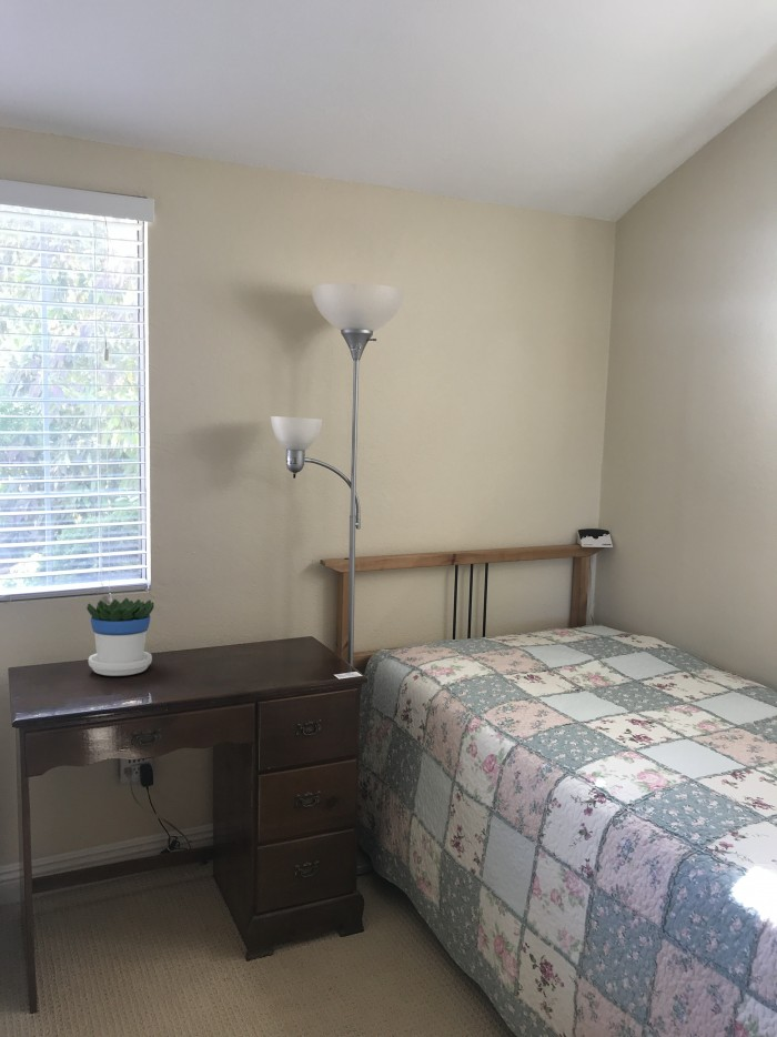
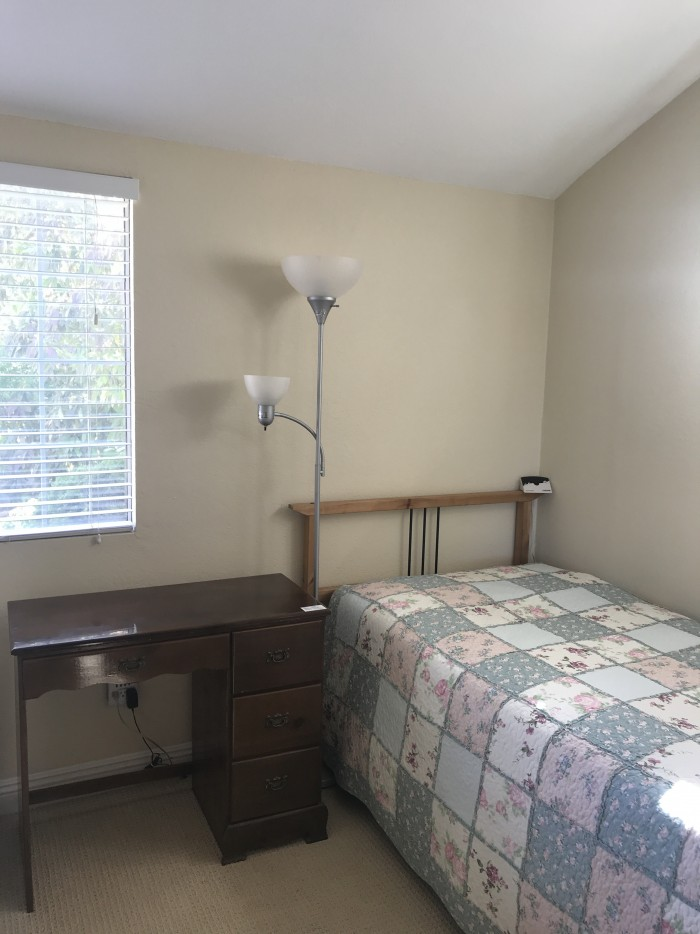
- flowerpot [85,597,155,677]
